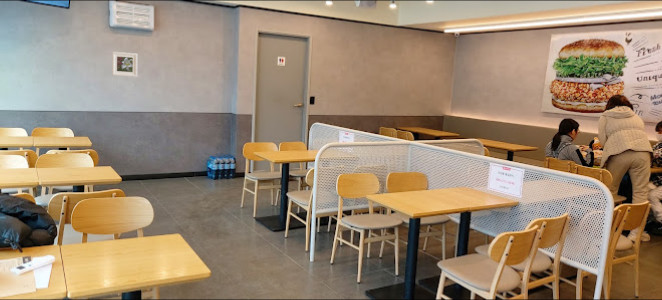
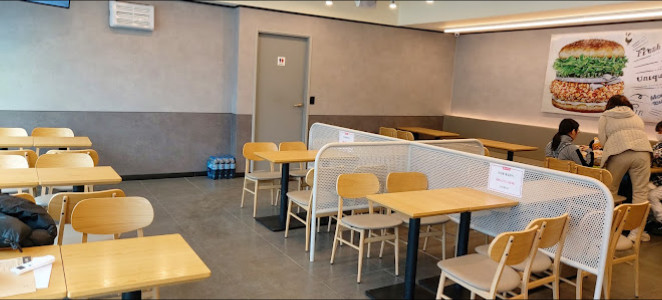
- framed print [111,51,138,78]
